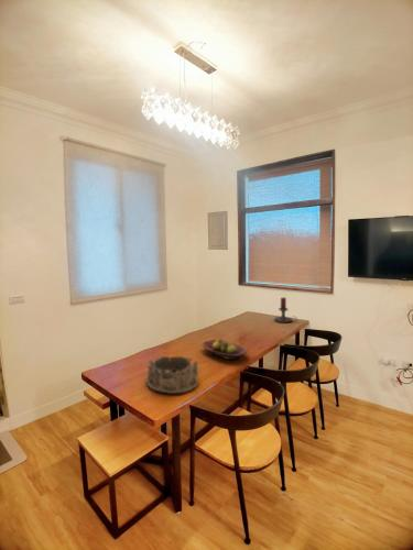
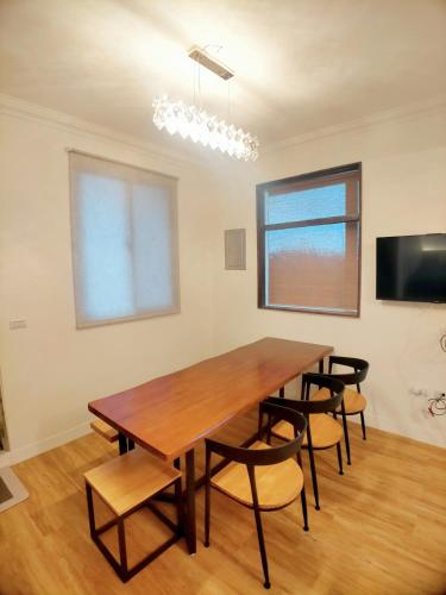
- fruit bowl [202,338,249,361]
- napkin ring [145,354,199,395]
- candle holder [273,296,298,323]
